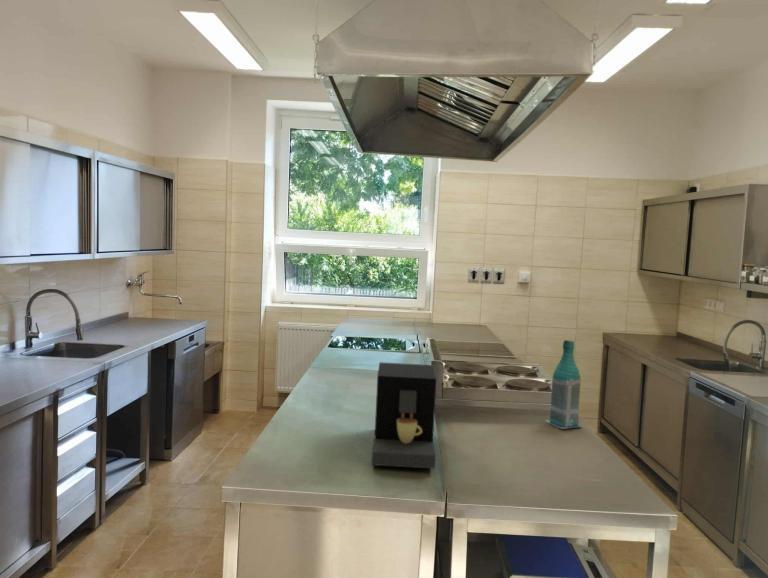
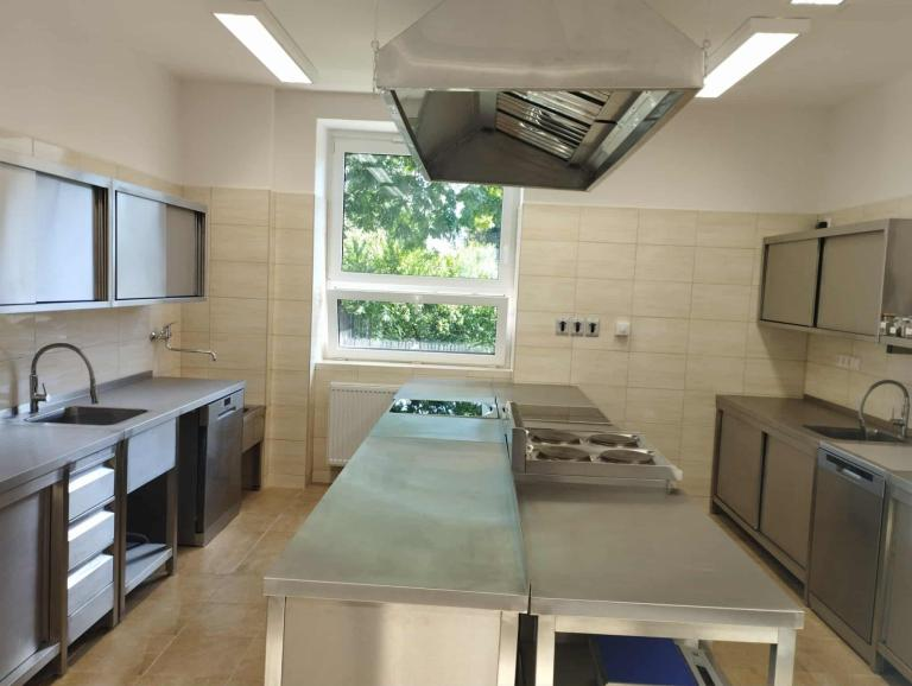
- coffee maker [371,361,437,470]
- bottle [543,339,583,430]
